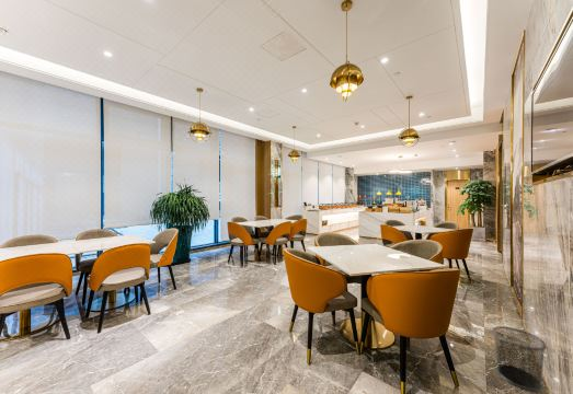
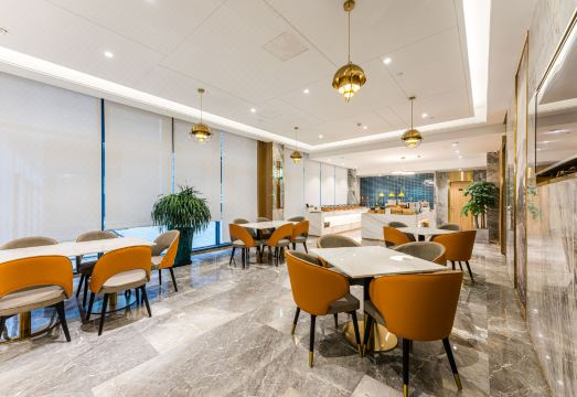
- waste bin [491,325,548,392]
